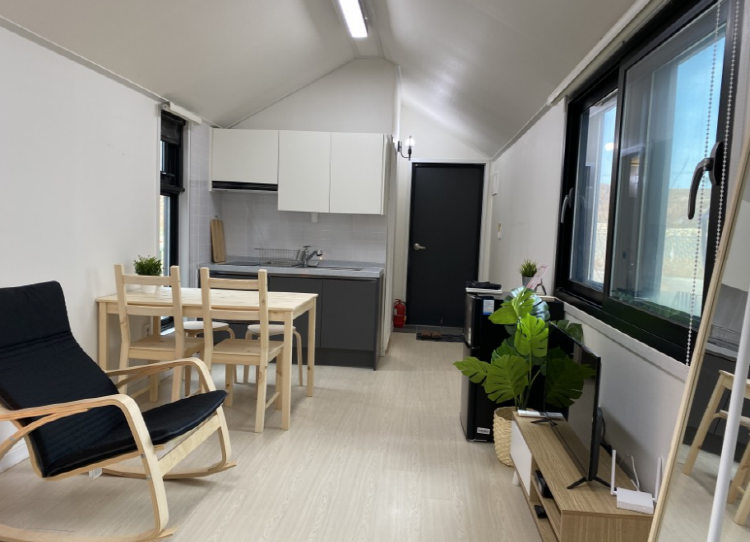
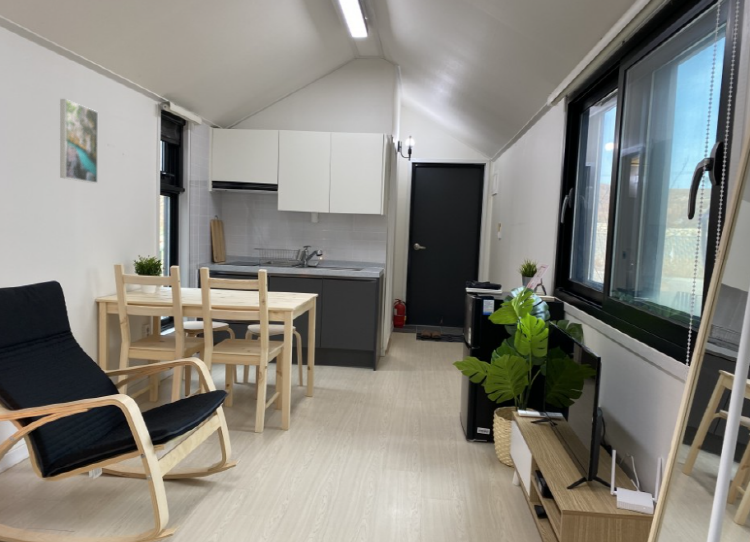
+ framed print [59,98,99,184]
